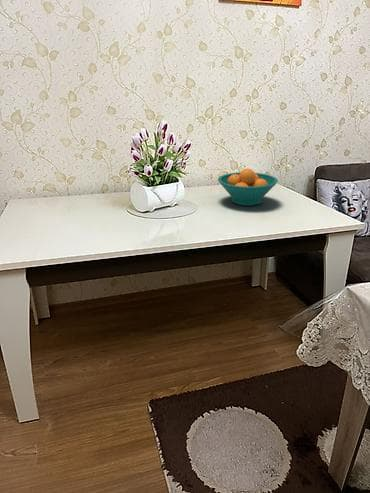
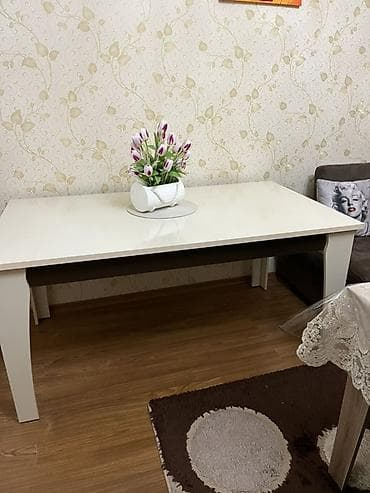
- fruit bowl [217,168,279,207]
